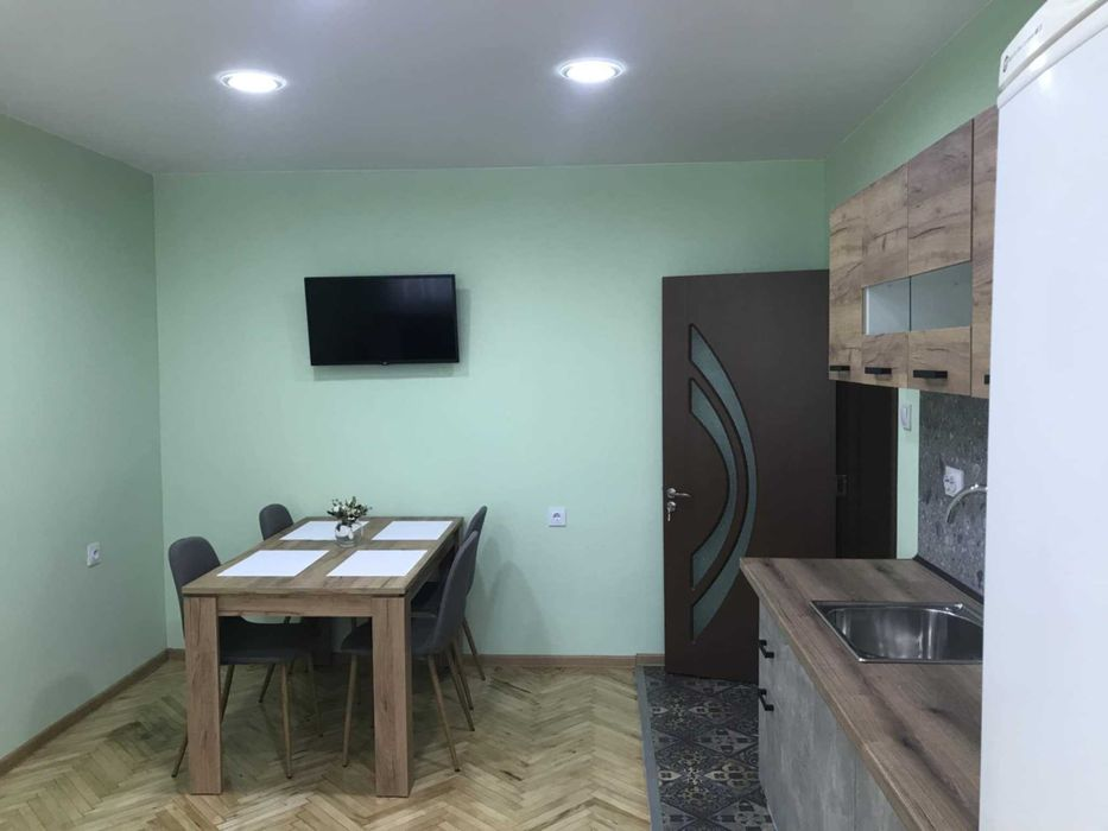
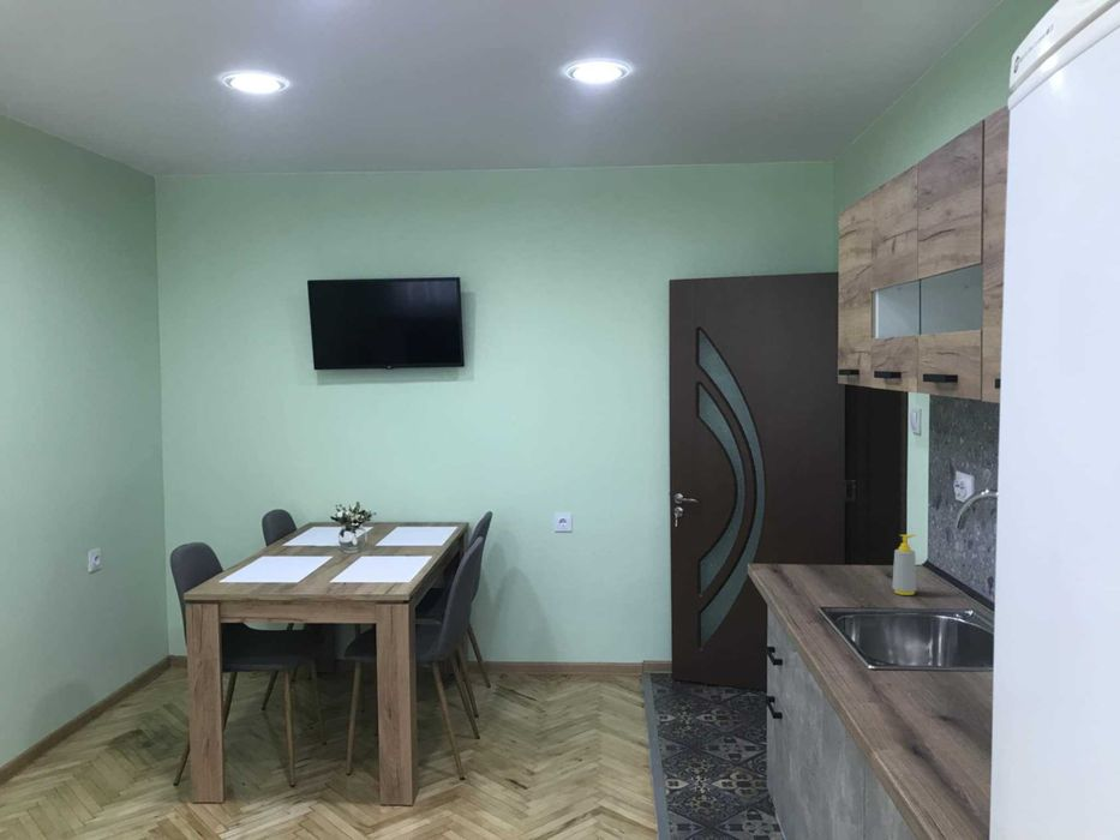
+ soap bottle [891,533,918,596]
